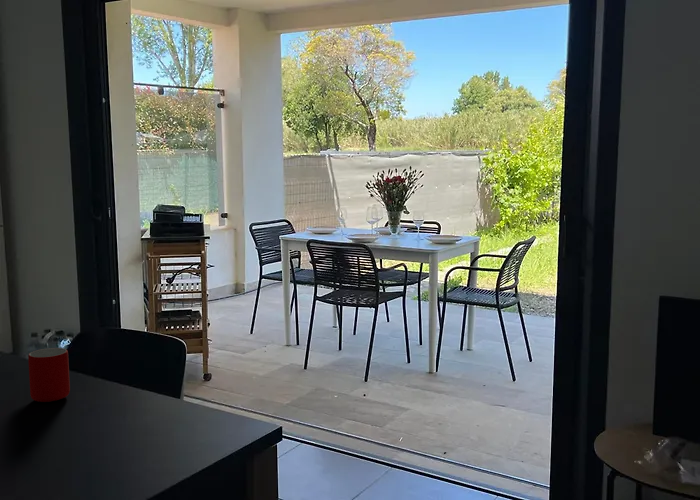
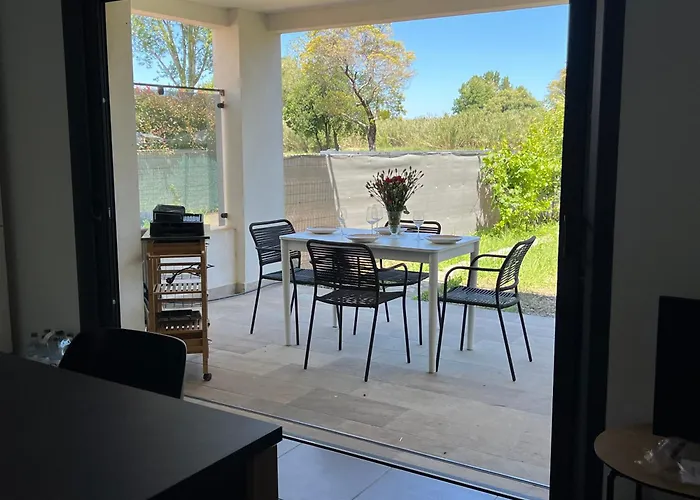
- mug [27,347,71,403]
